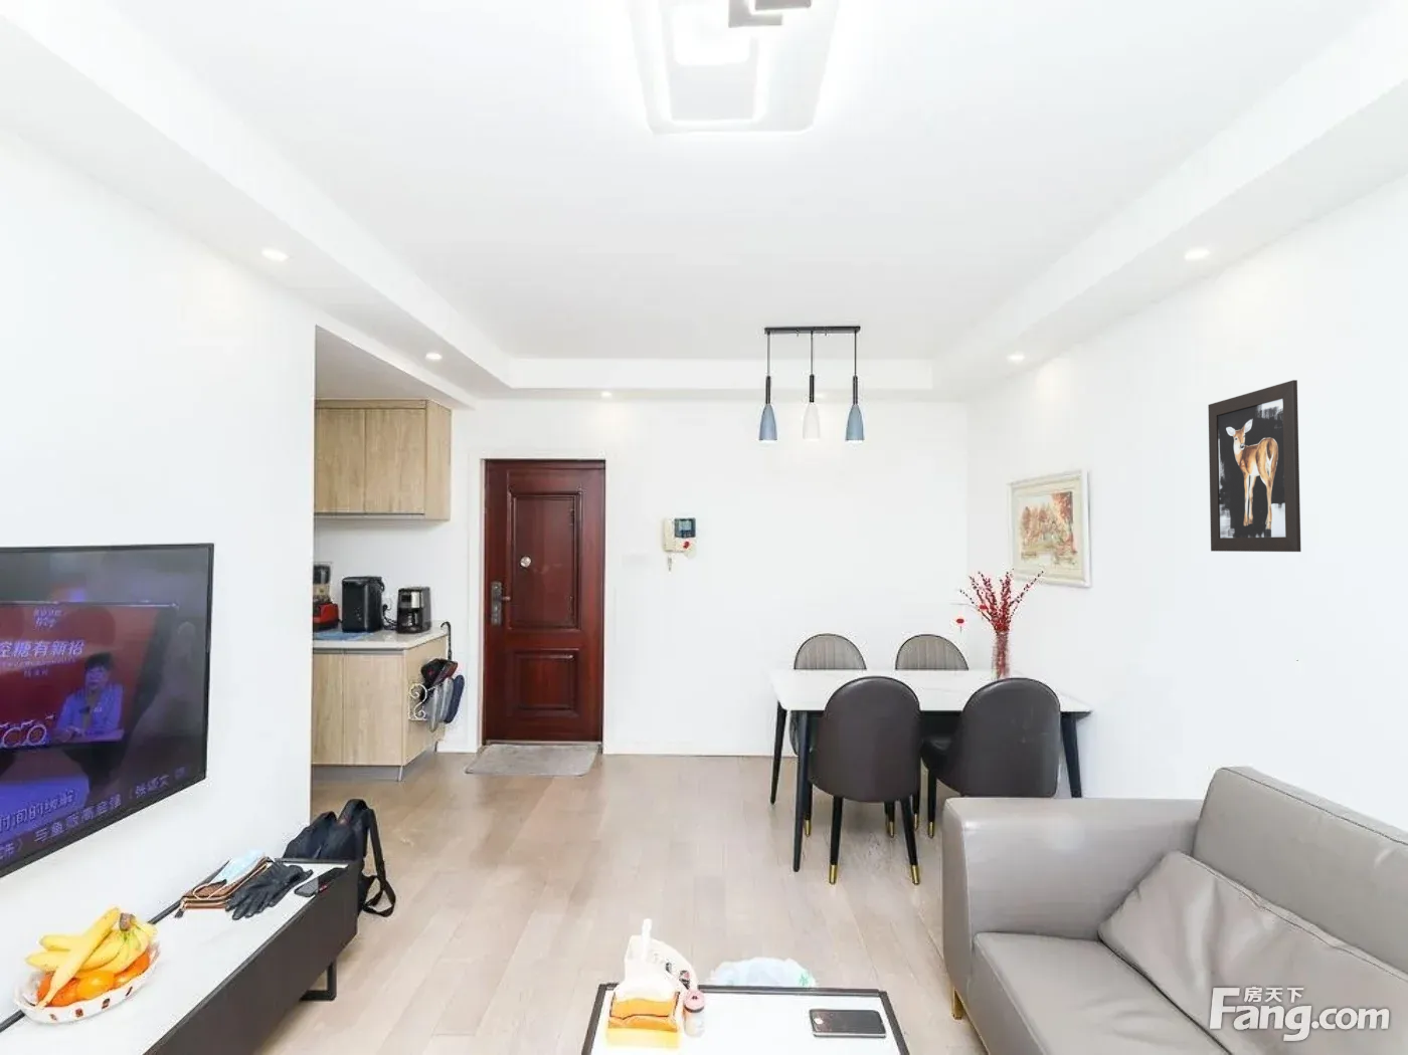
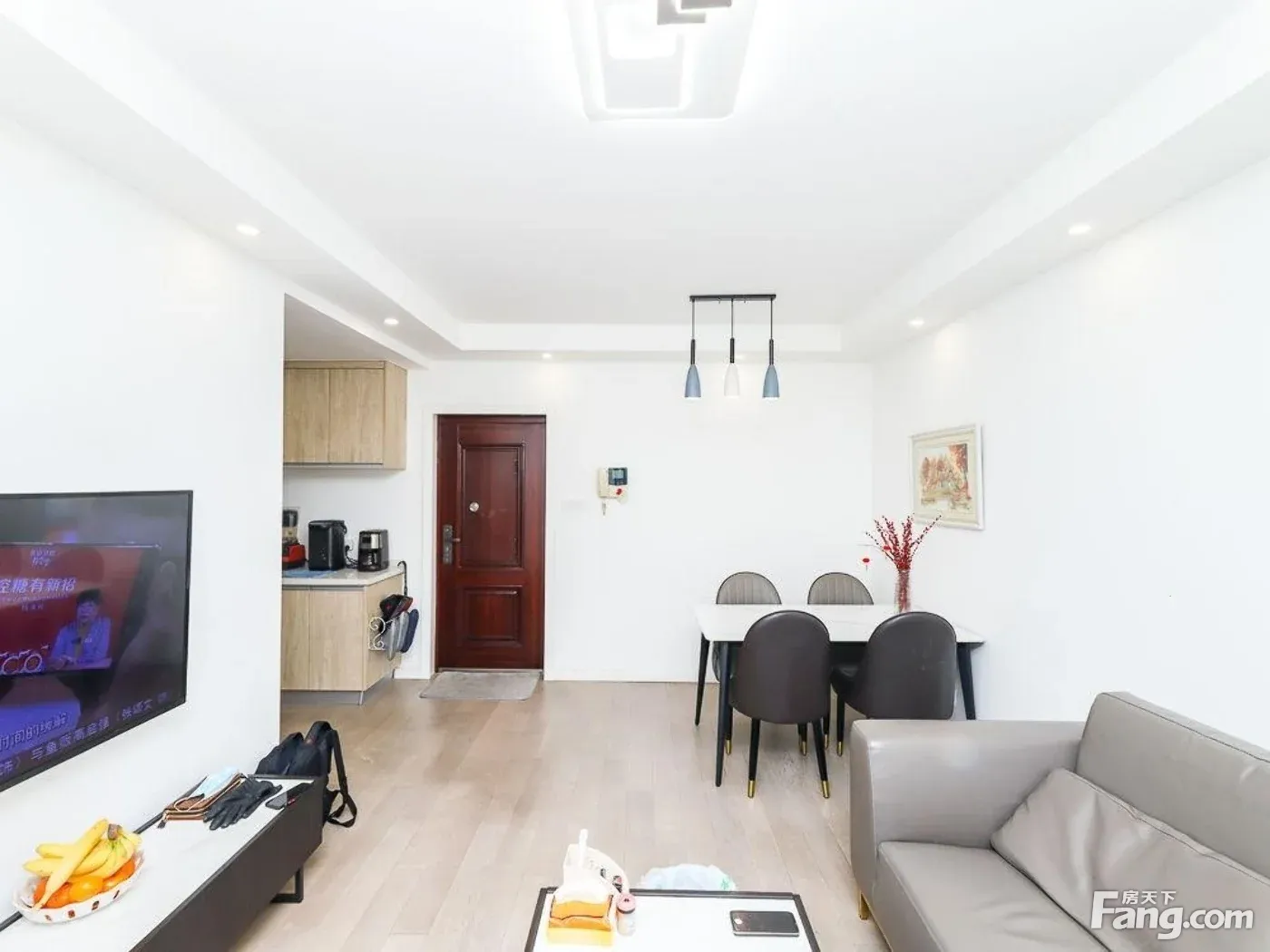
- wall art [1207,379,1303,553]
